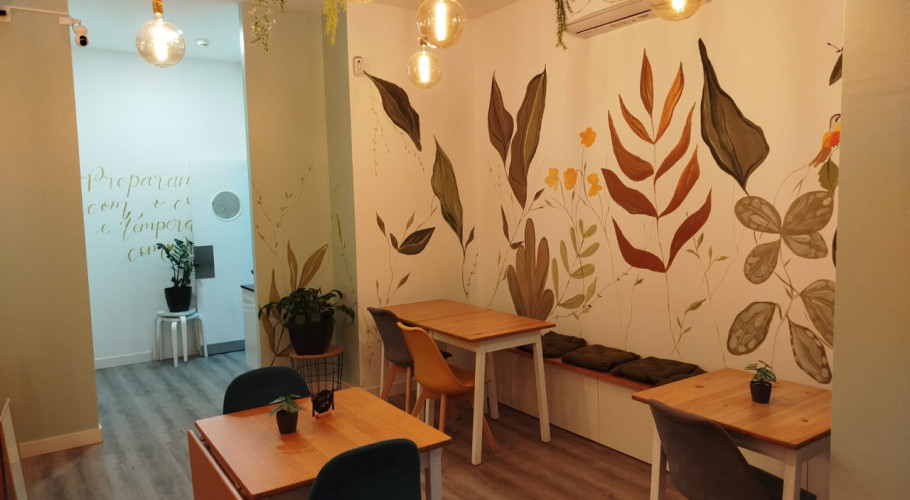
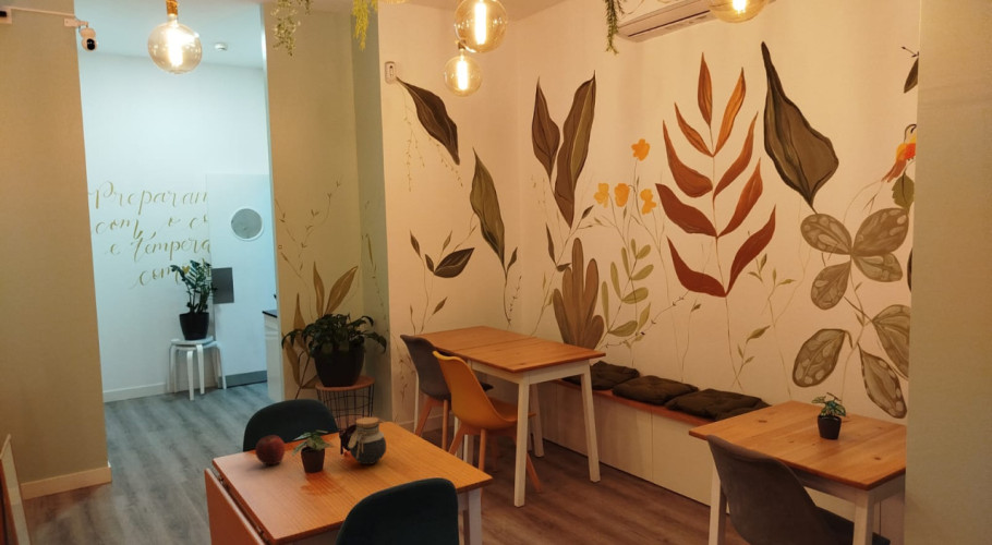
+ jar [347,416,387,465]
+ fruit [254,434,287,465]
